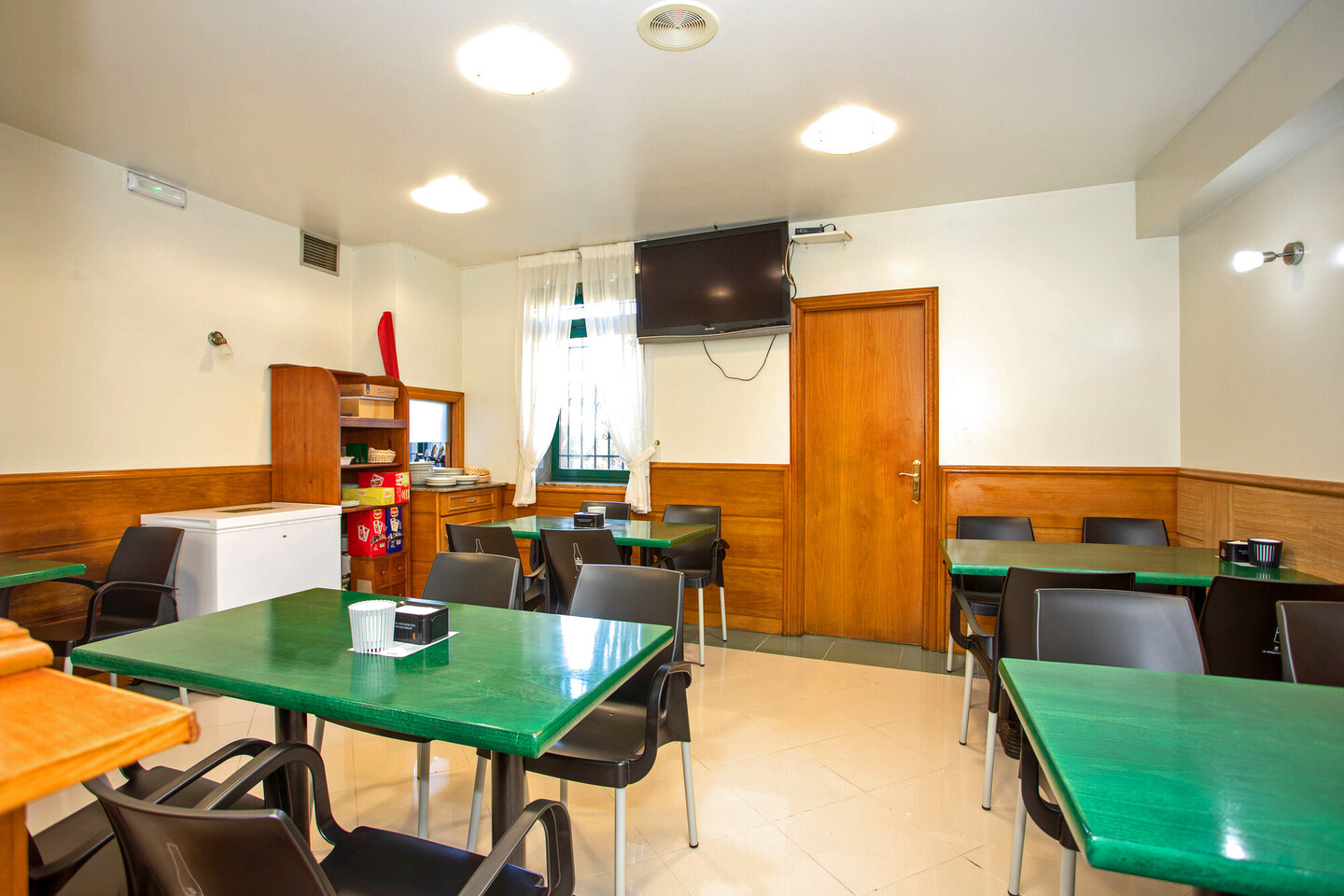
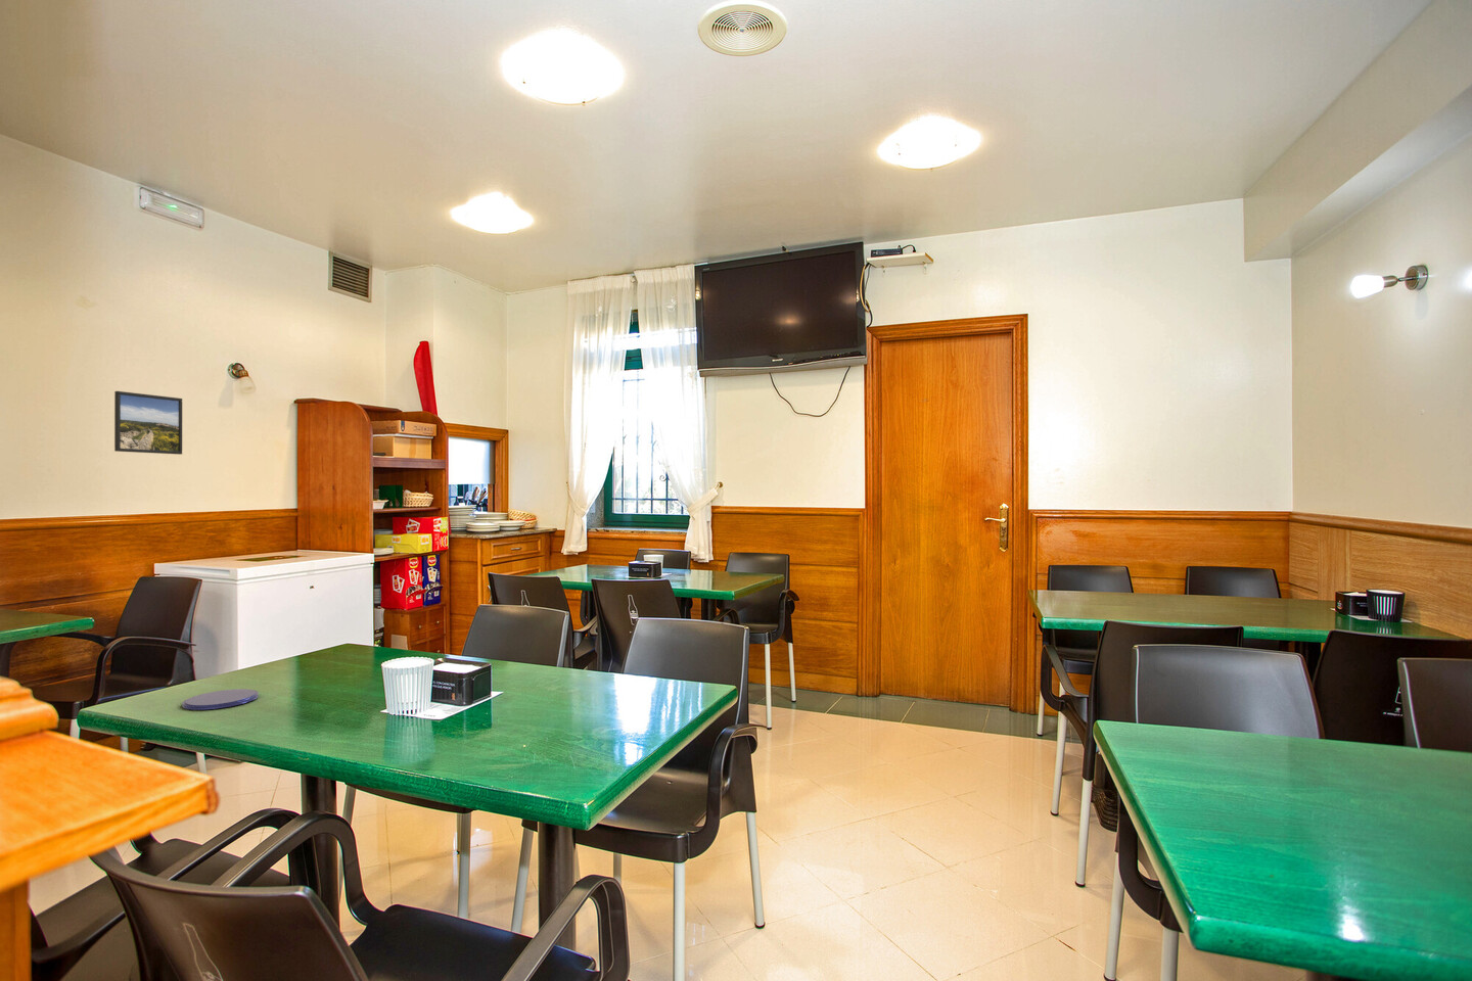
+ saucer [181,688,260,712]
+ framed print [114,391,183,455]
